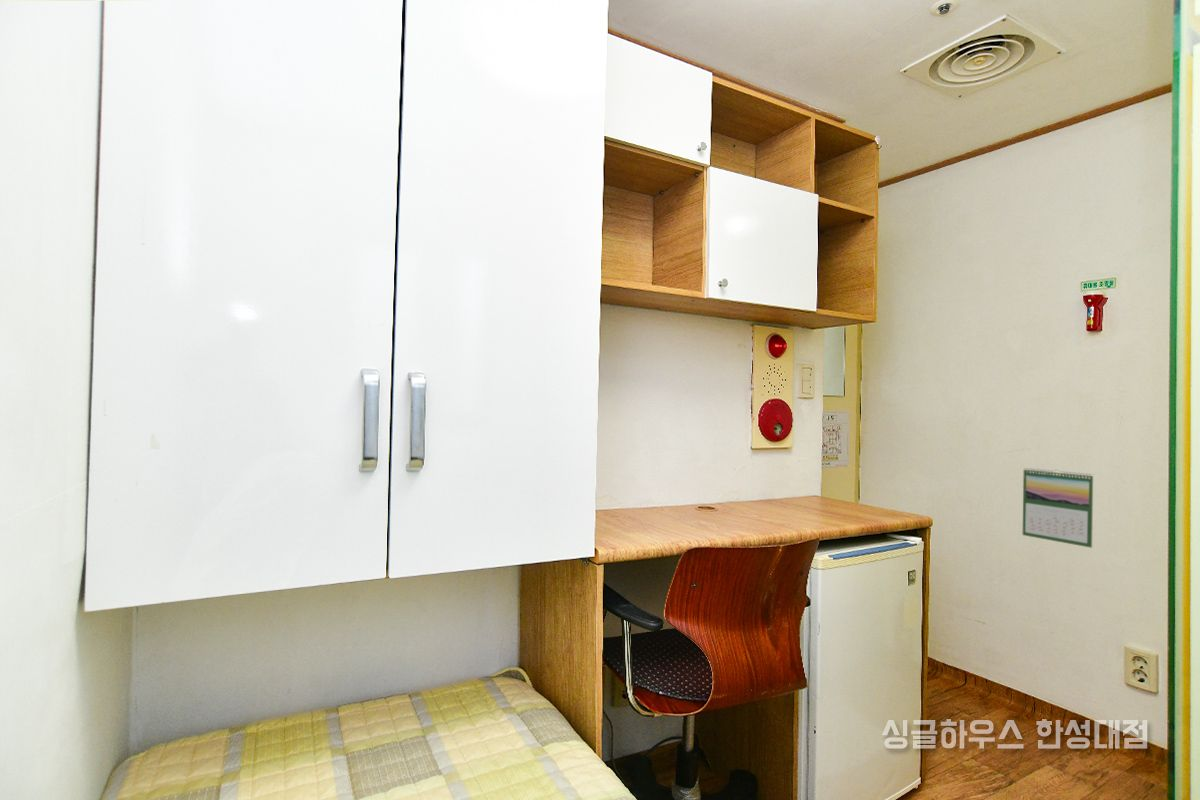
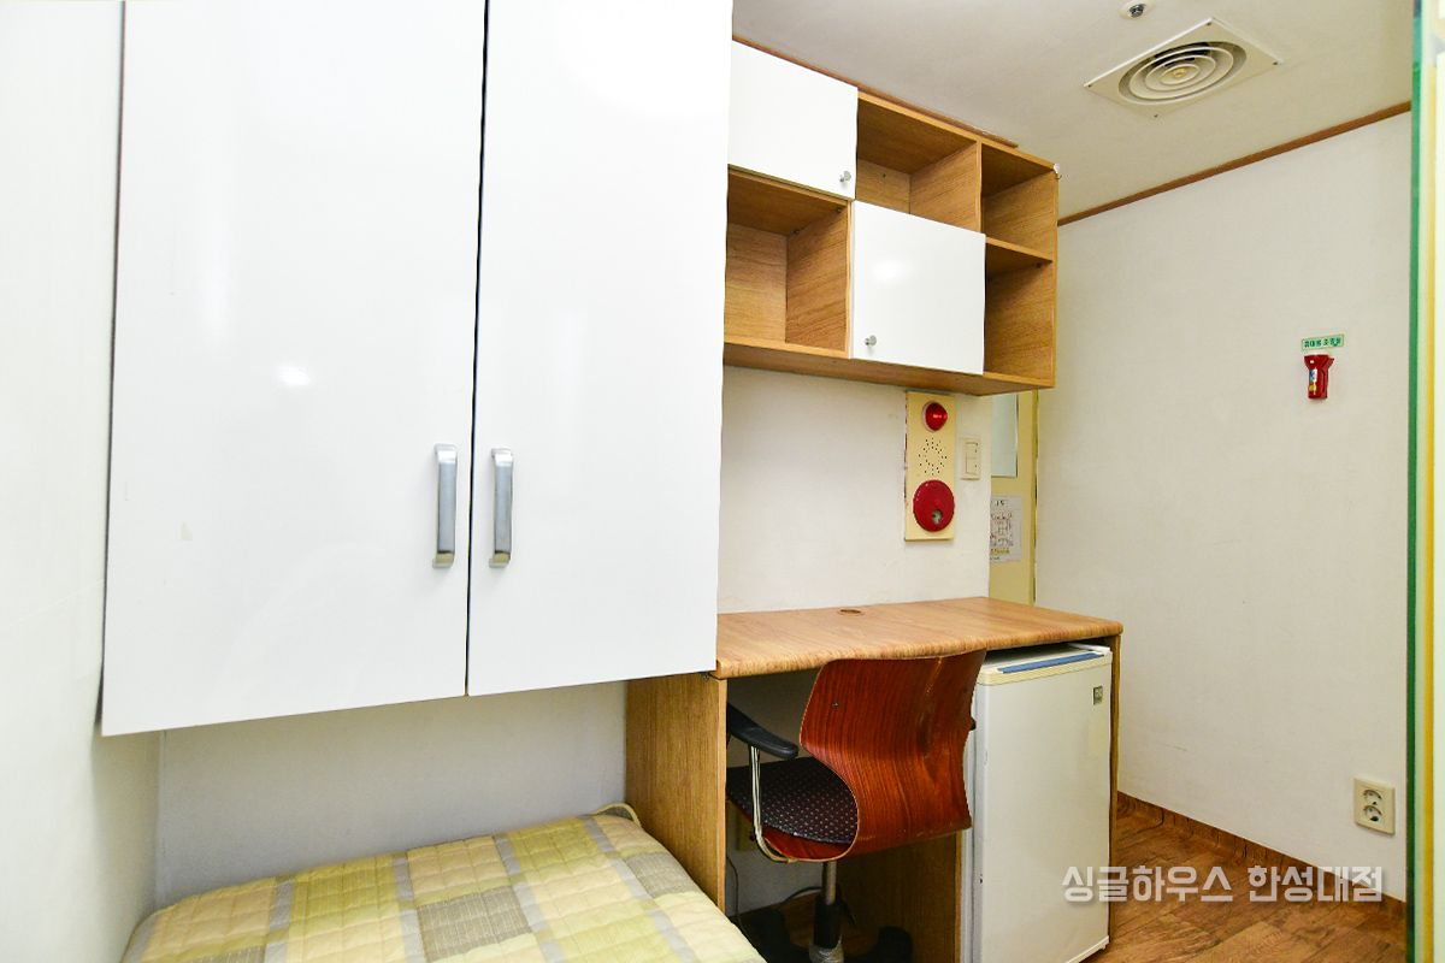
- calendar [1022,467,1094,549]
